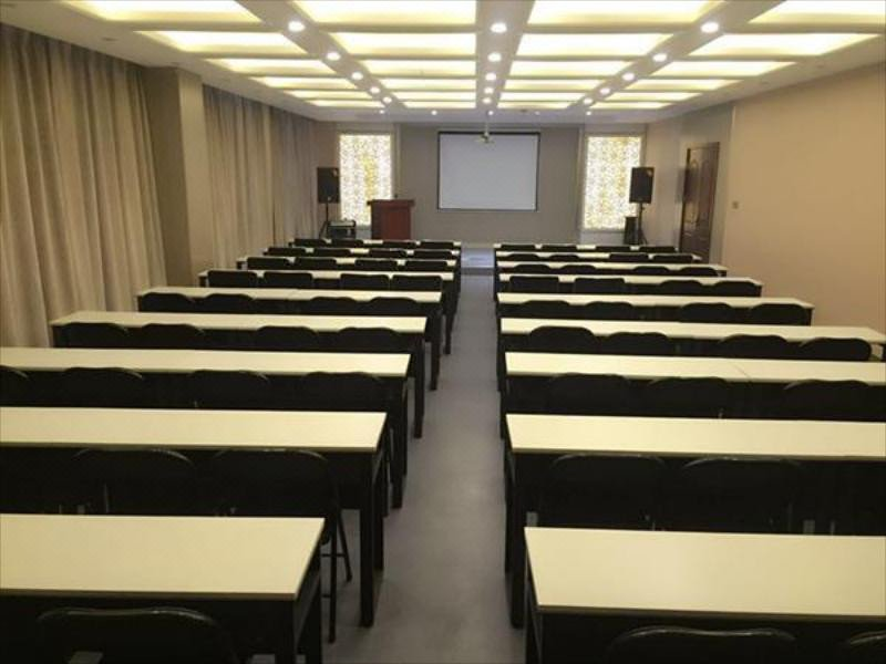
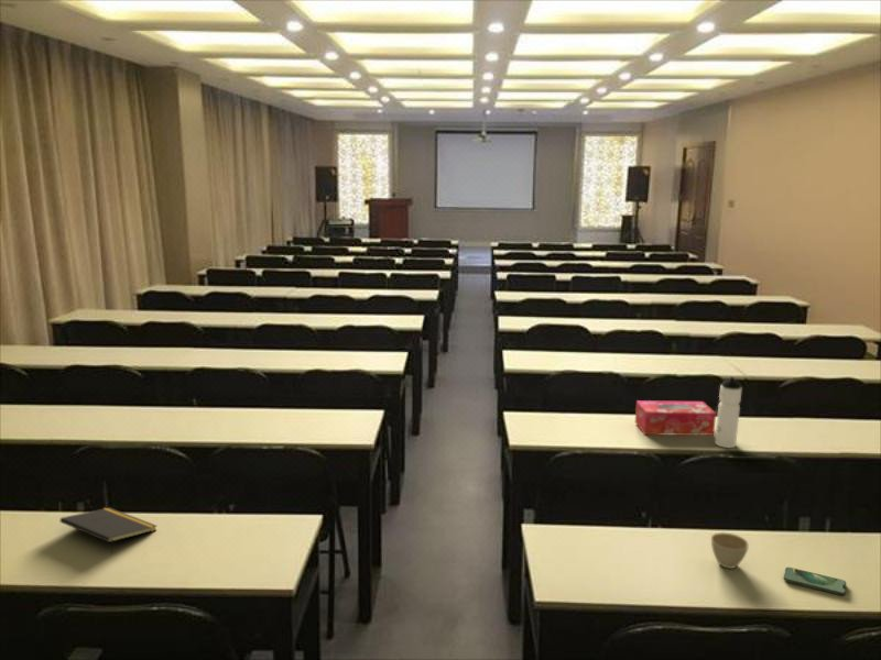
+ smartphone [783,566,847,596]
+ tissue box [634,399,717,437]
+ water bottle [714,376,743,449]
+ notepad [59,506,157,554]
+ flower pot [710,531,750,570]
